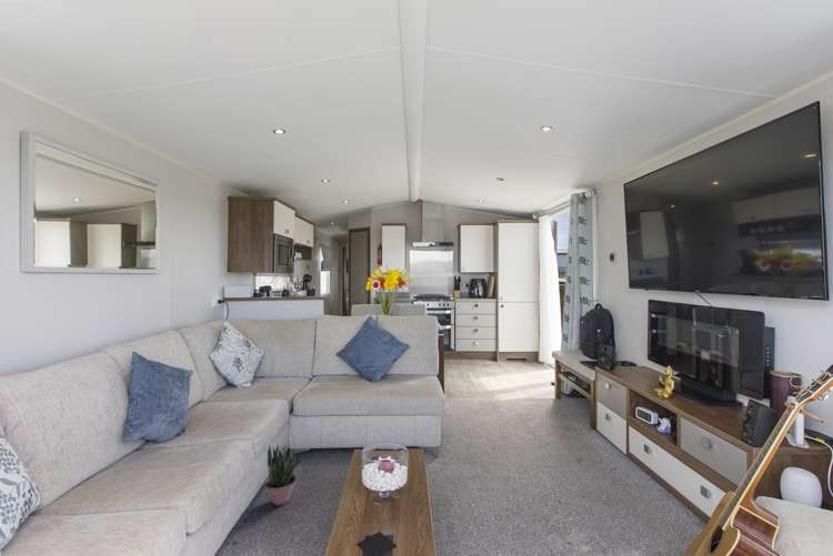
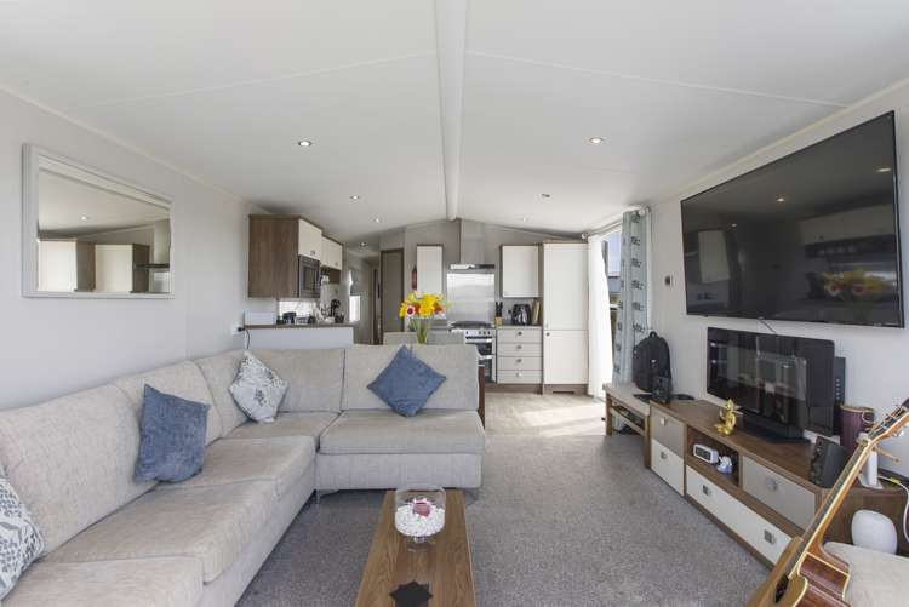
- potted plant [263,441,303,507]
